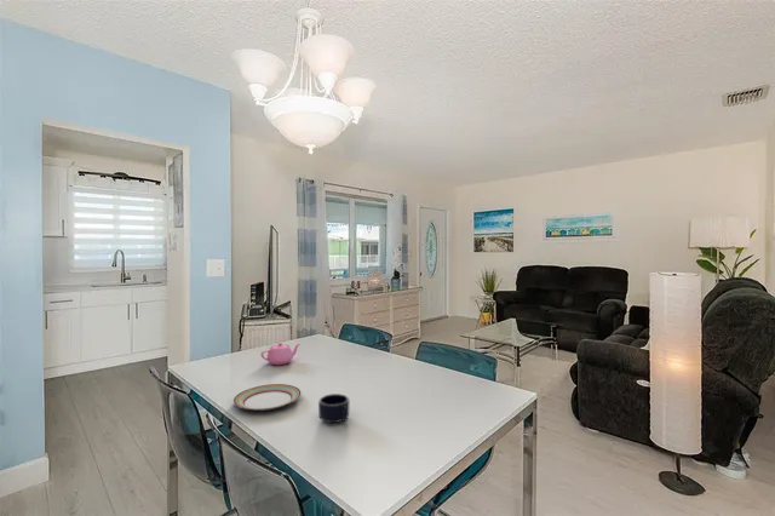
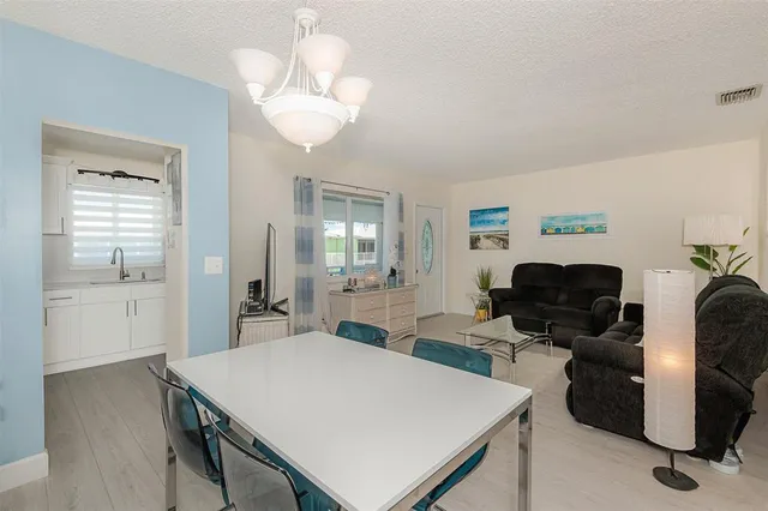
- plate [232,383,302,412]
- teapot [260,342,302,366]
- mug [317,392,350,424]
